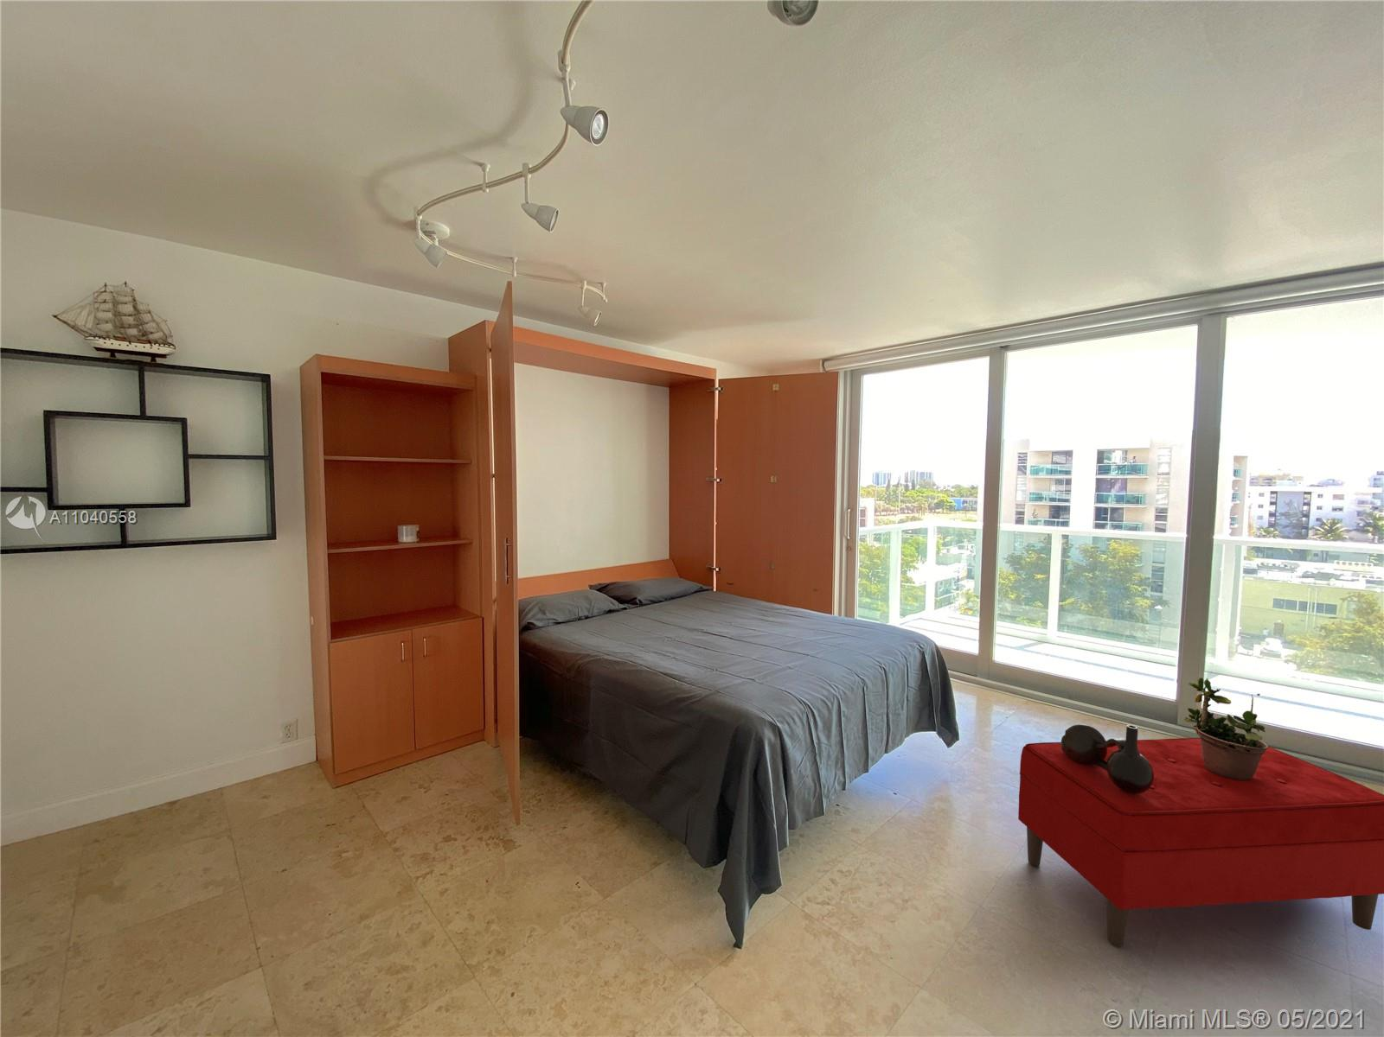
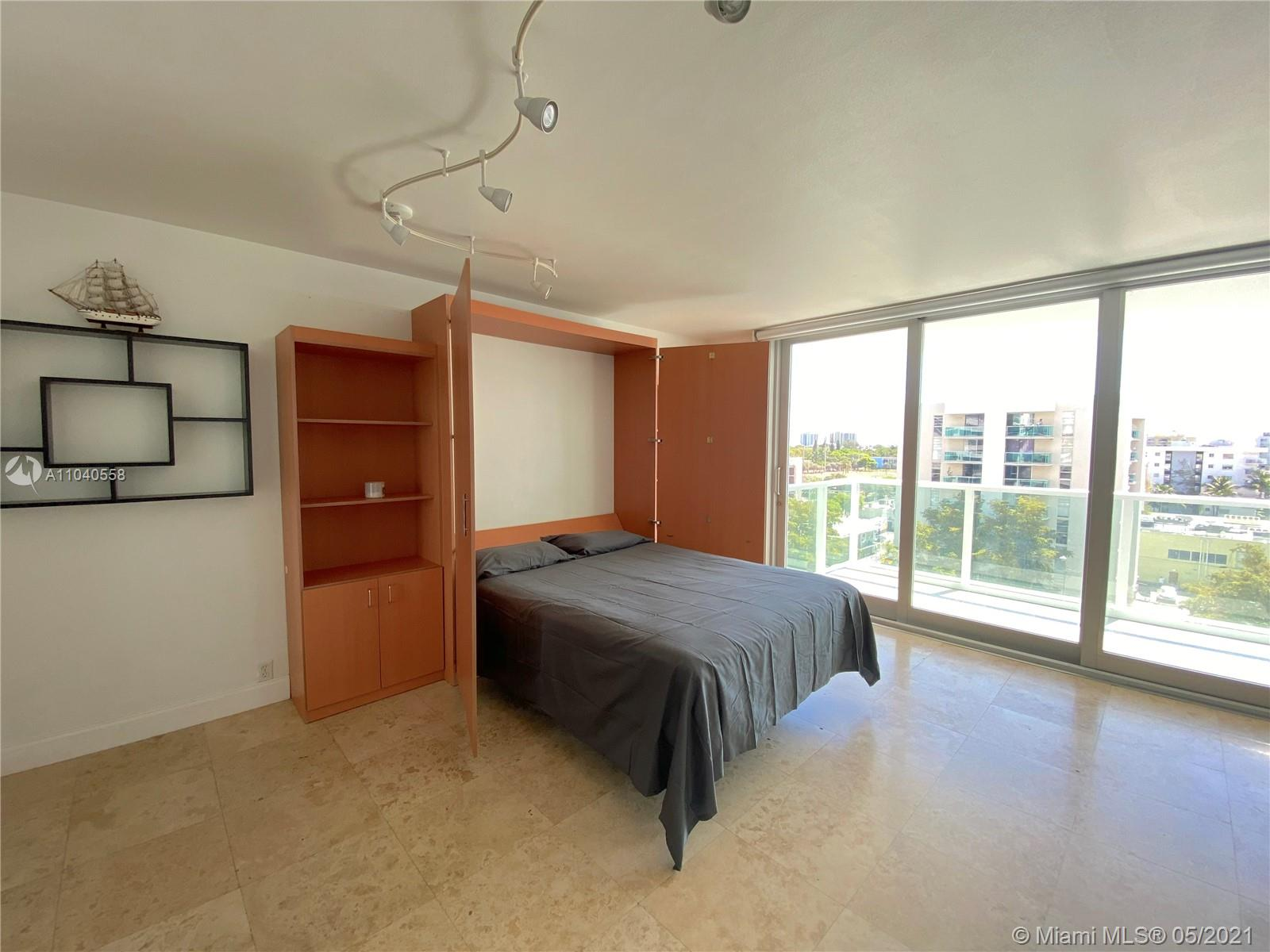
- decorative vase [1060,723,1154,794]
- bench [1017,737,1384,947]
- potted plant [1183,671,1268,780]
